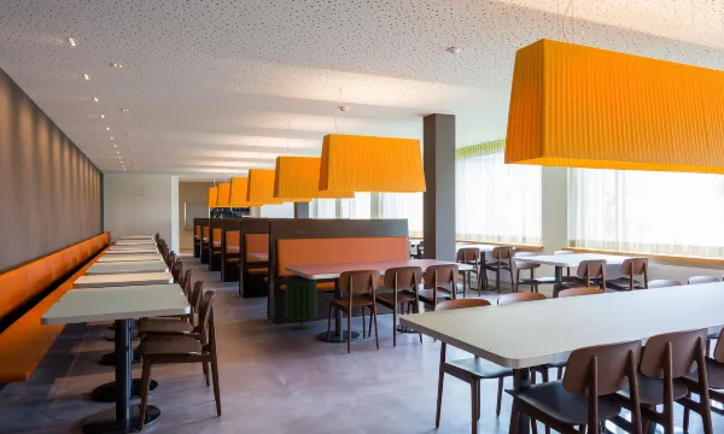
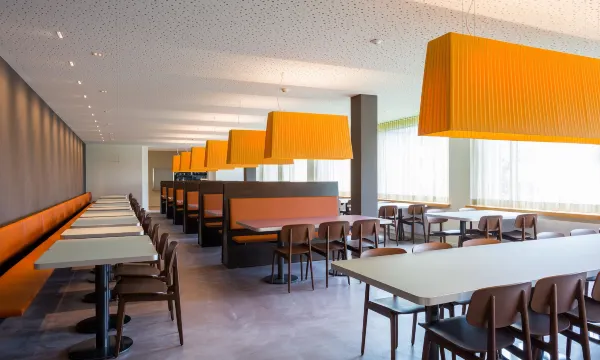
- trash can [282,274,319,330]
